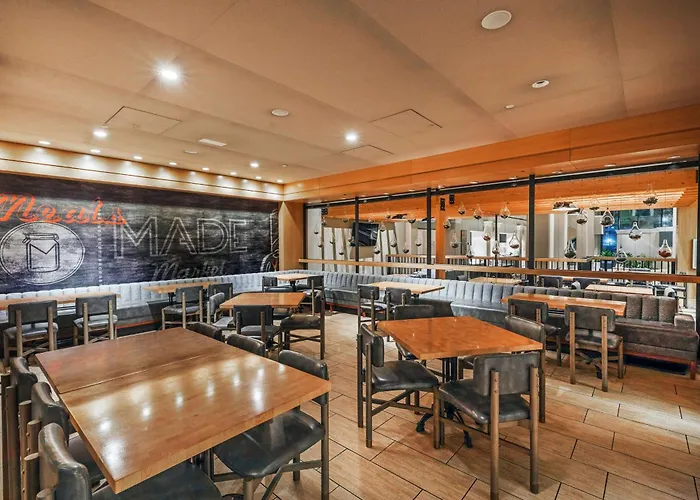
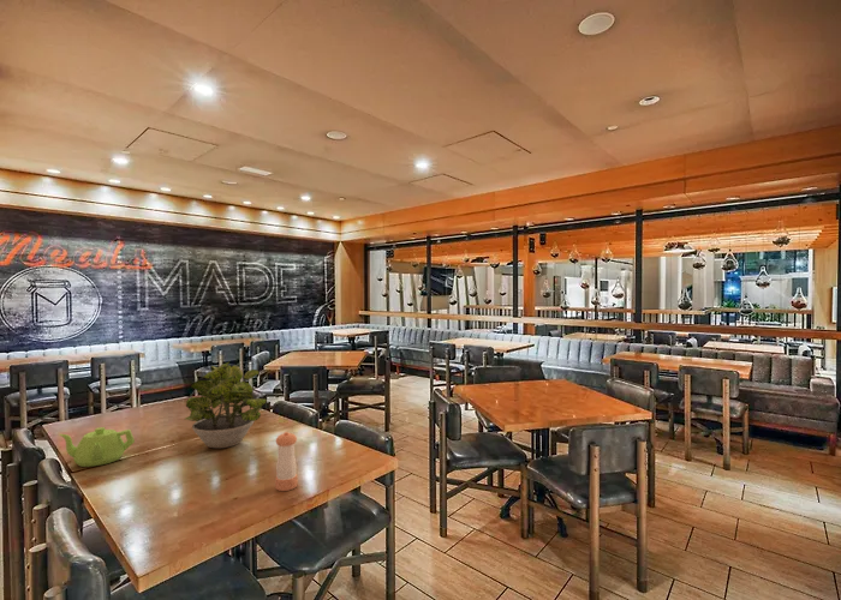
+ teapot [58,426,136,468]
+ potted plant [184,361,268,449]
+ pepper shaker [274,431,298,492]
